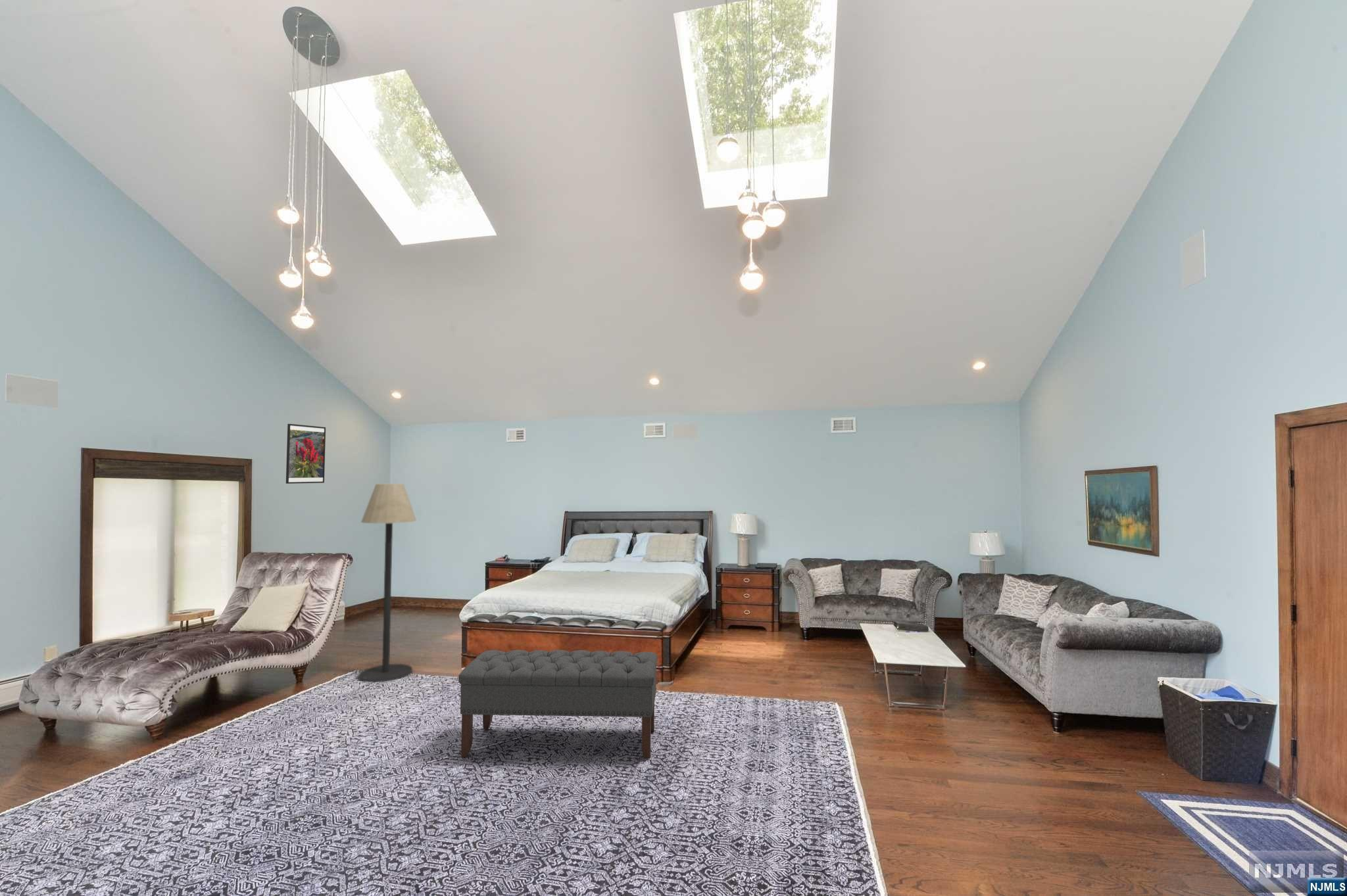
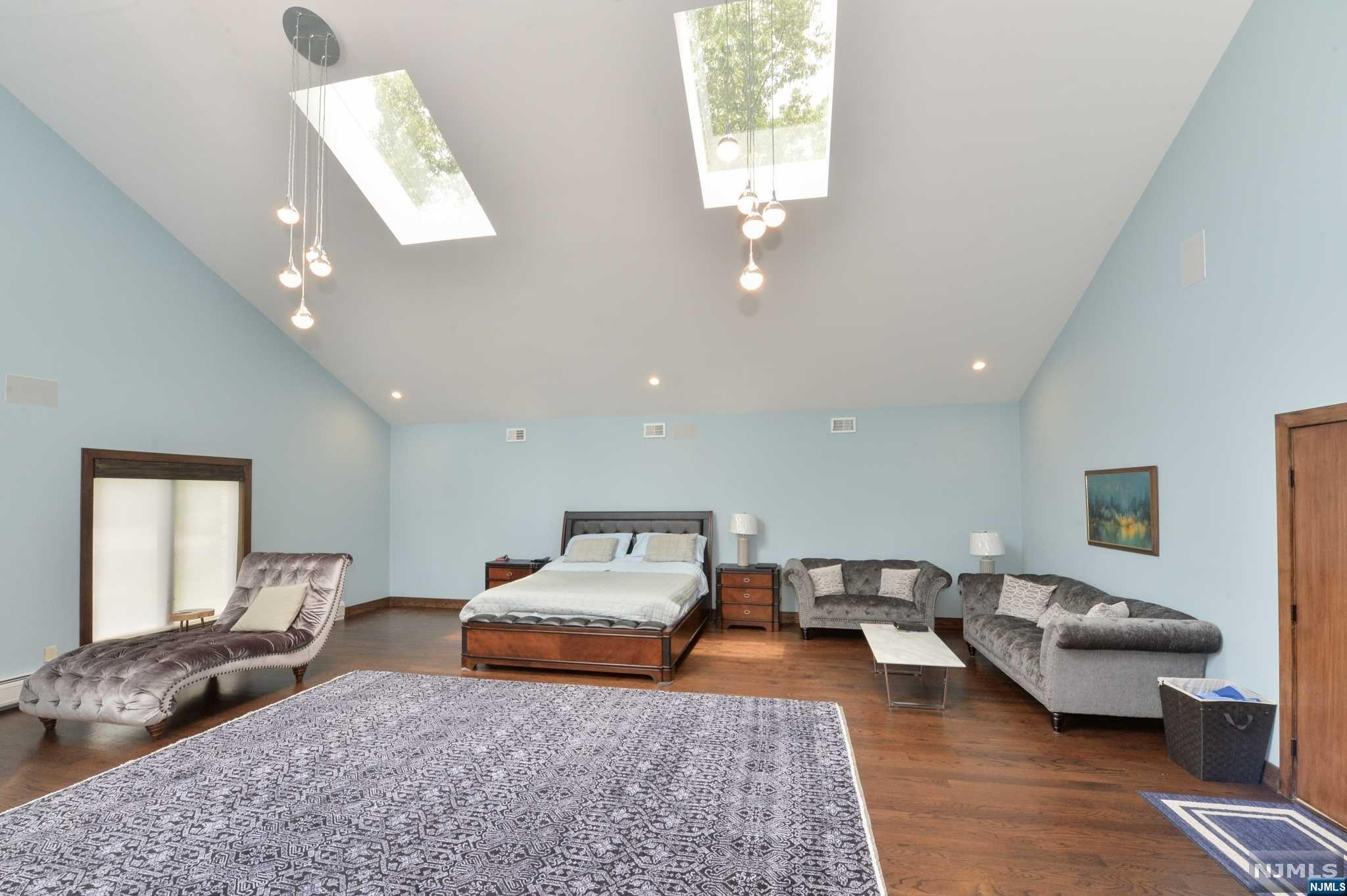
- floor lamp [358,483,417,683]
- bench [458,649,658,759]
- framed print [285,423,326,484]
